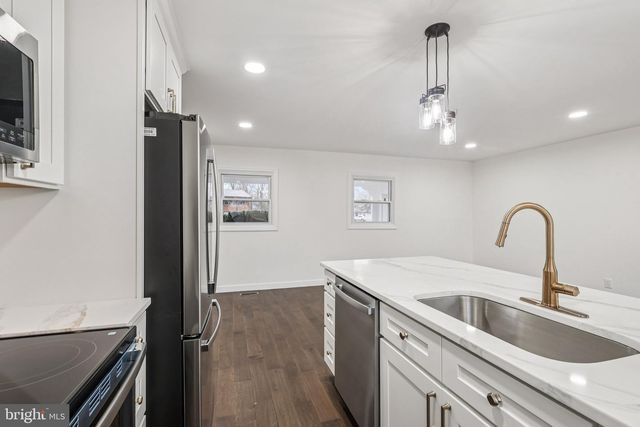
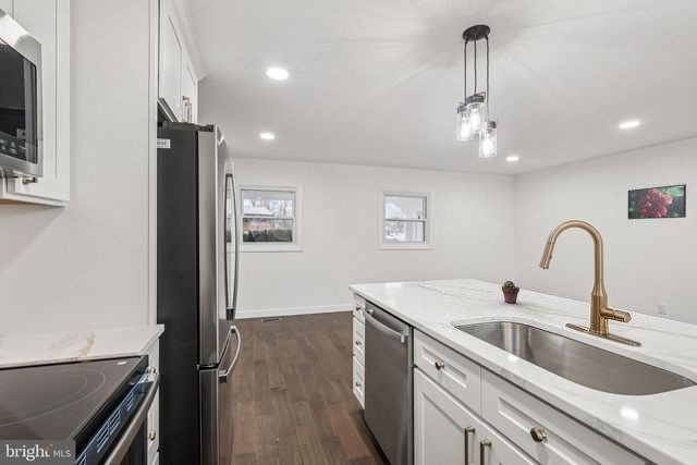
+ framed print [626,183,687,220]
+ potted succulent [500,280,521,304]
